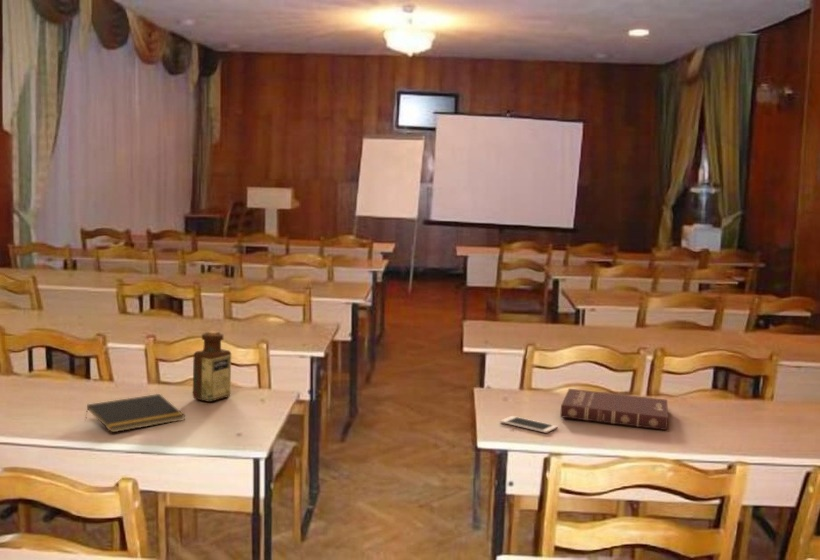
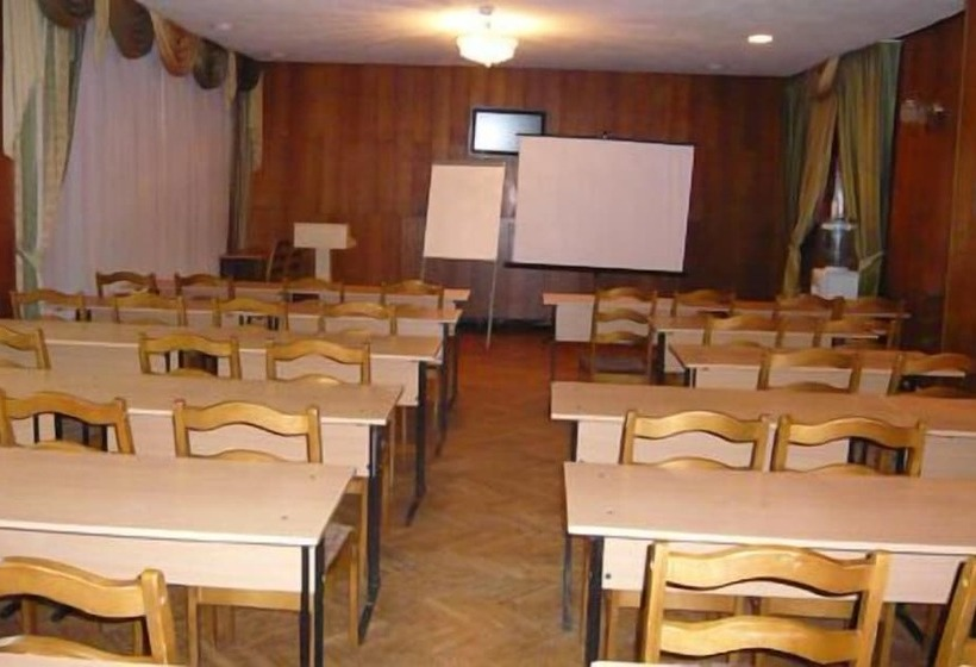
- book [559,388,669,431]
- bottle [192,330,232,403]
- cell phone [499,415,558,434]
- notepad [84,393,186,434]
